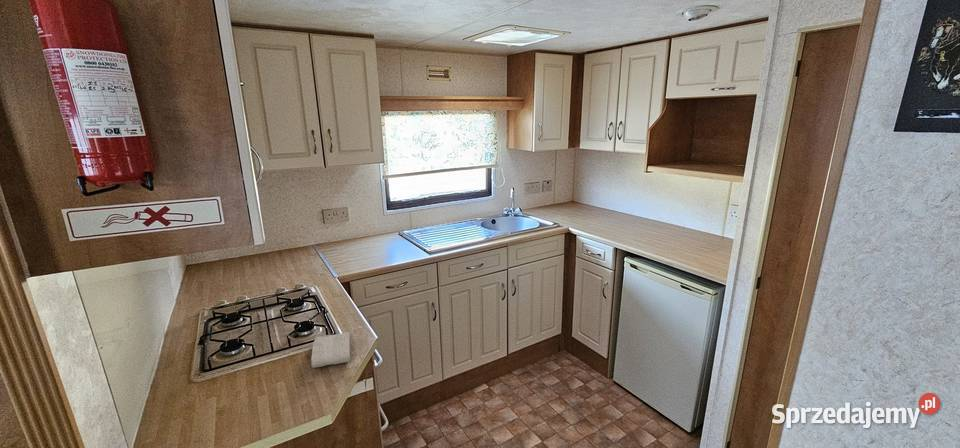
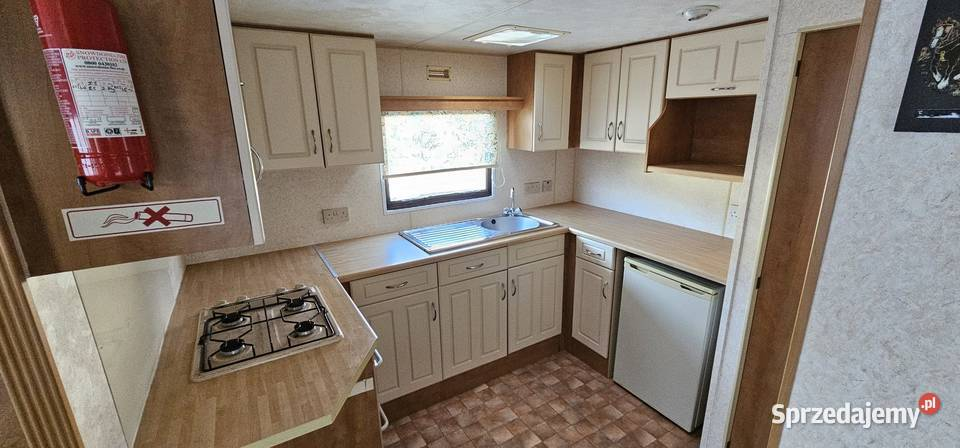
- washcloth [310,331,352,368]
